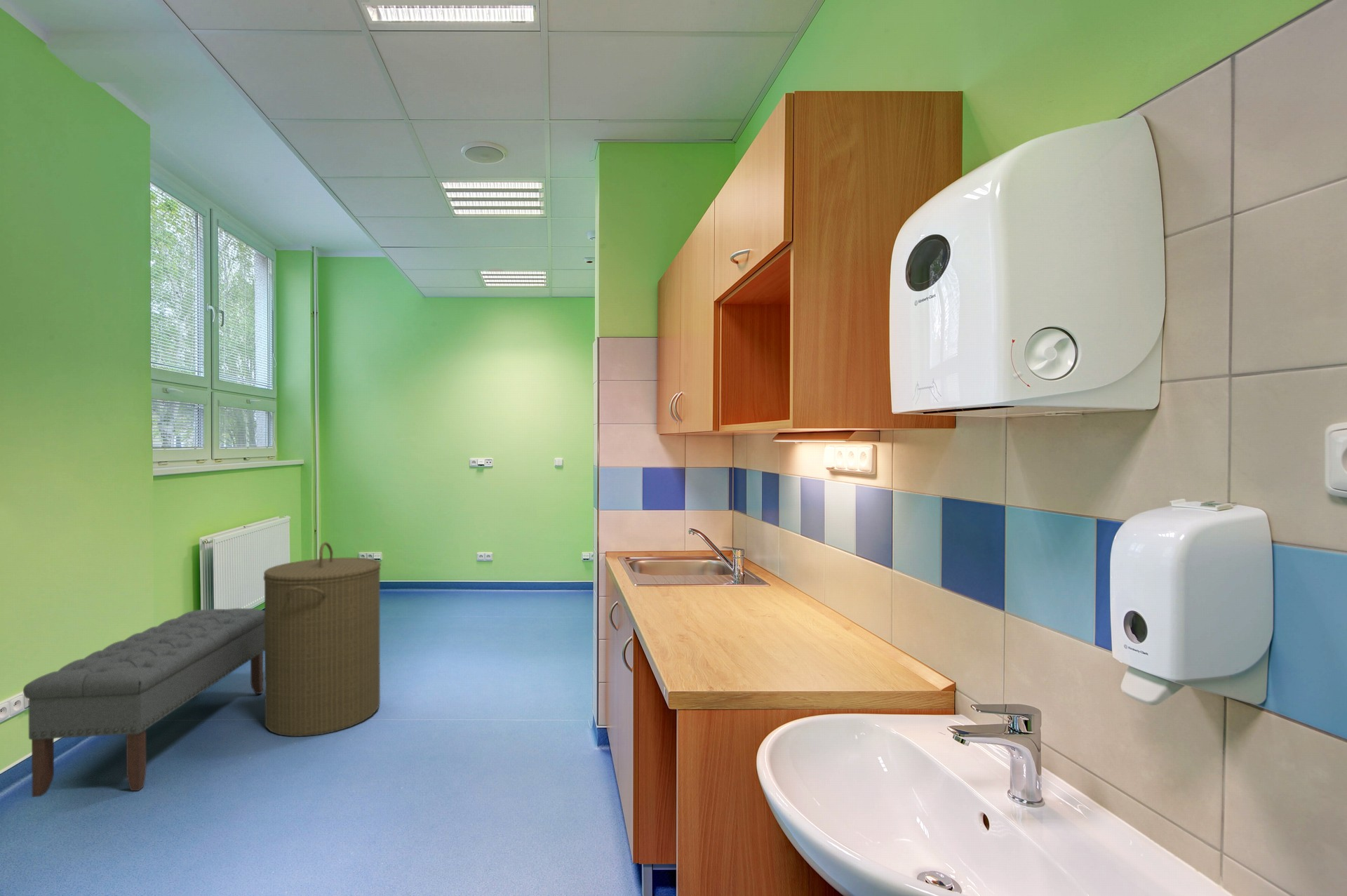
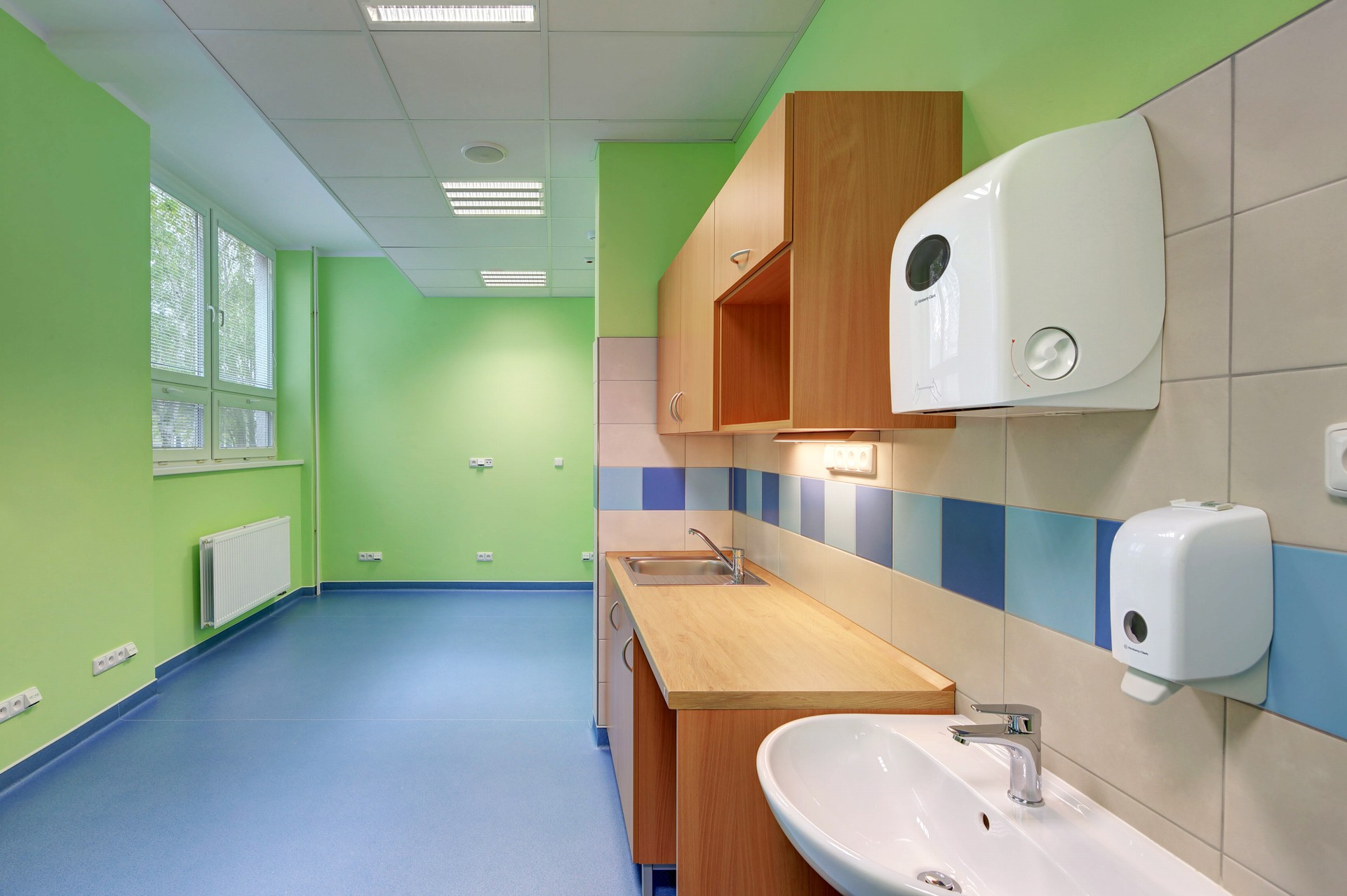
- bench [22,608,264,798]
- laundry hamper [263,542,382,737]
